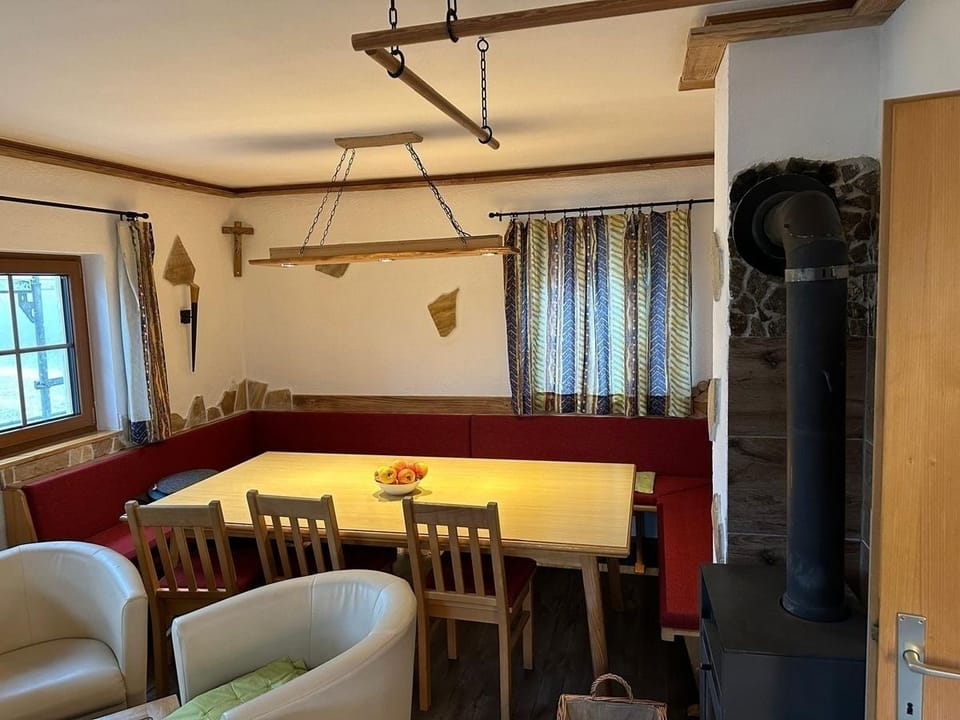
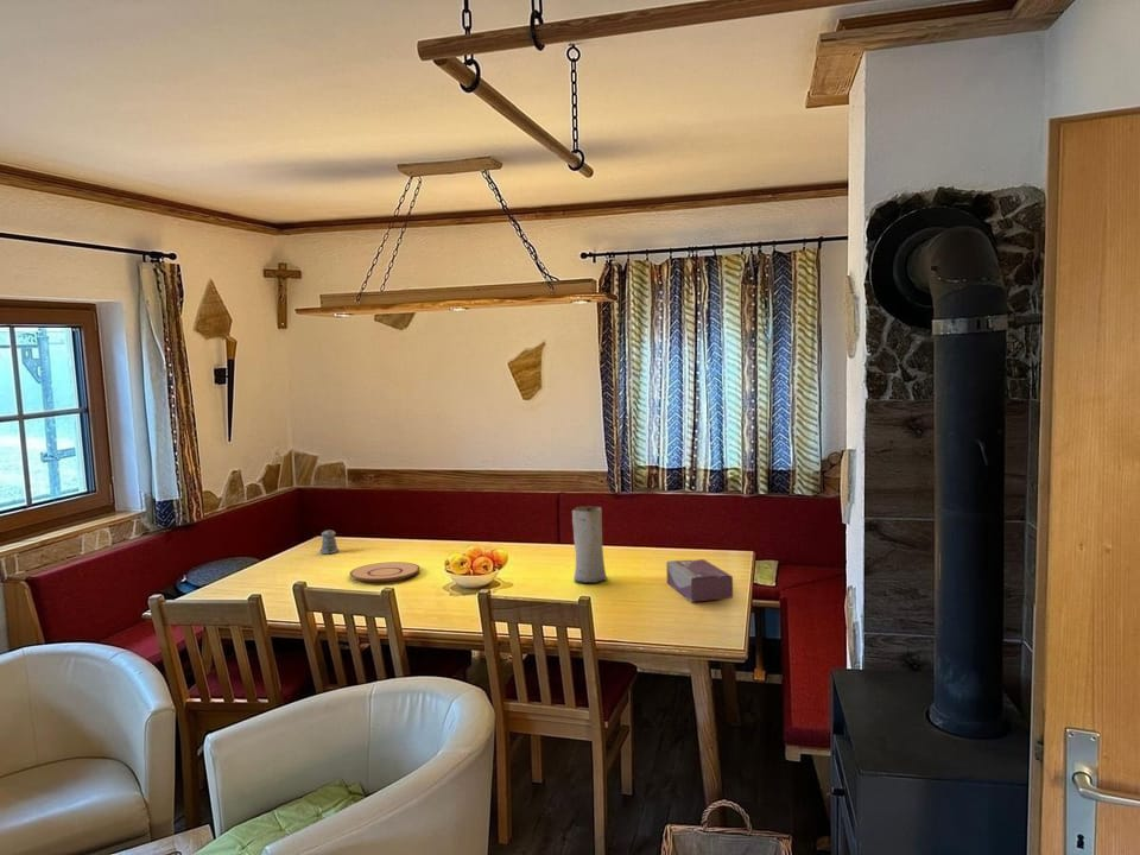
+ tissue box [665,558,734,603]
+ vase [571,505,608,584]
+ plate [349,560,422,583]
+ pepper shaker [318,530,341,555]
